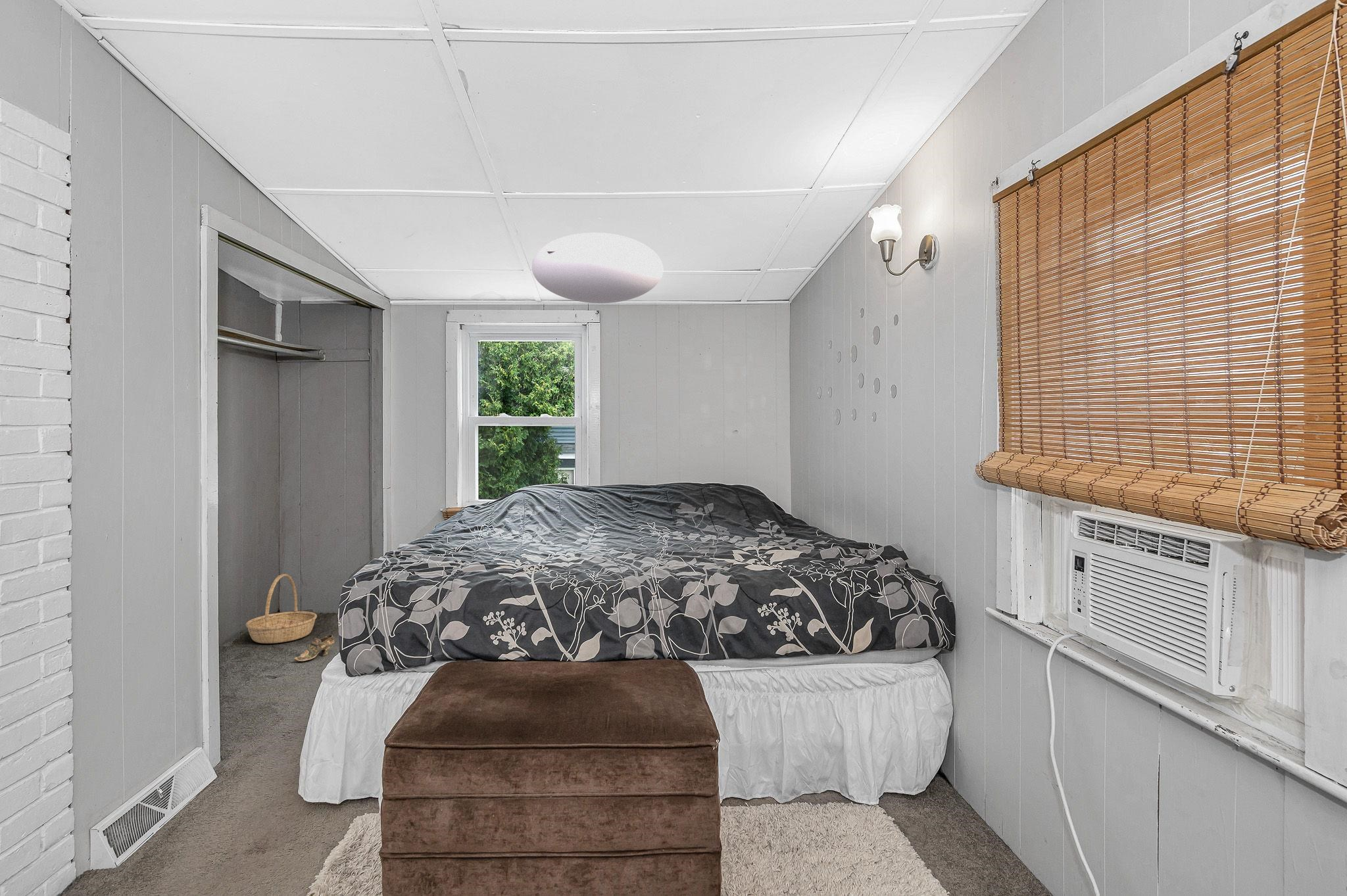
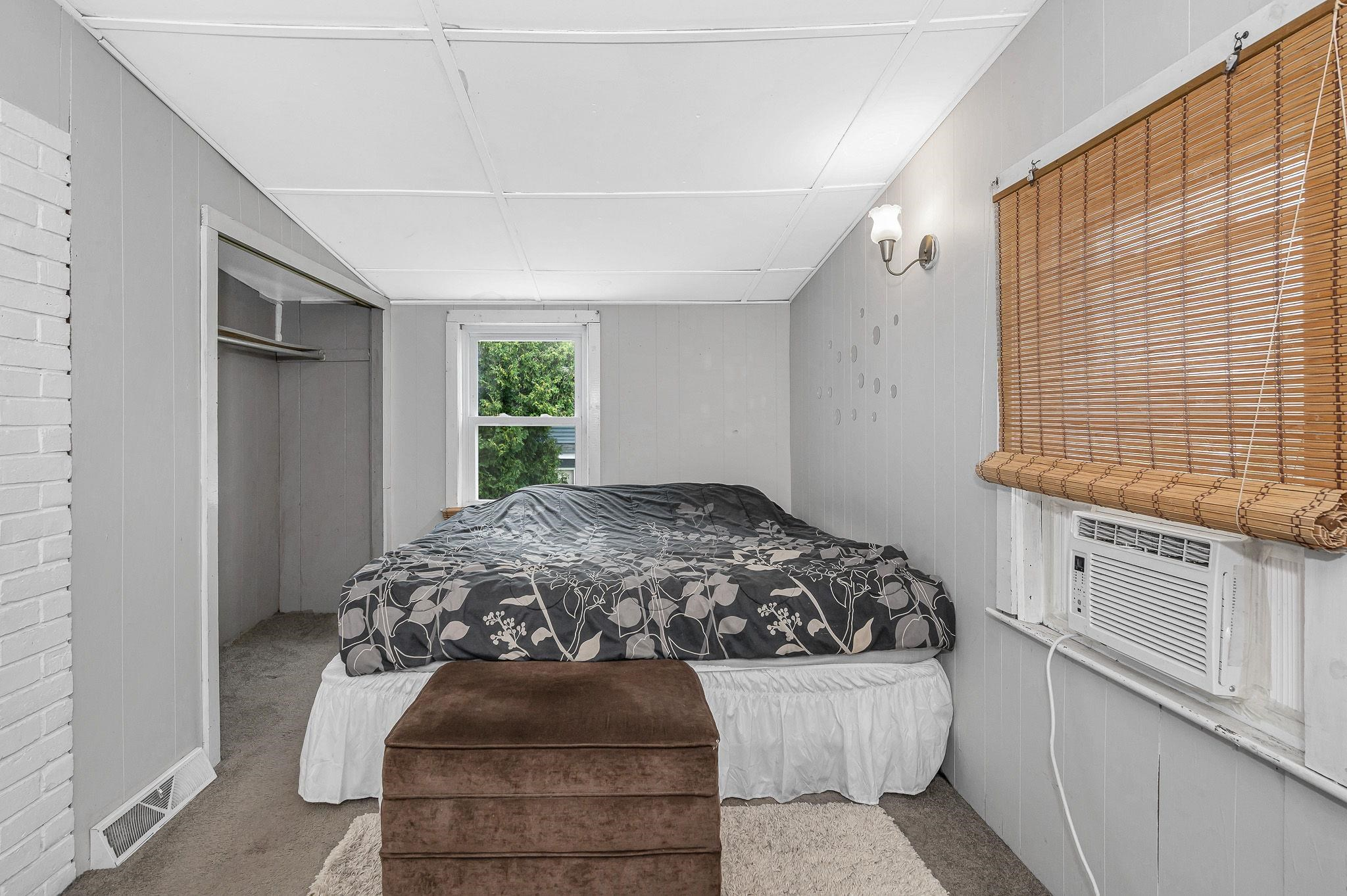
- ceiling light [531,232,664,304]
- basket [245,573,318,644]
- shoe [293,634,335,662]
